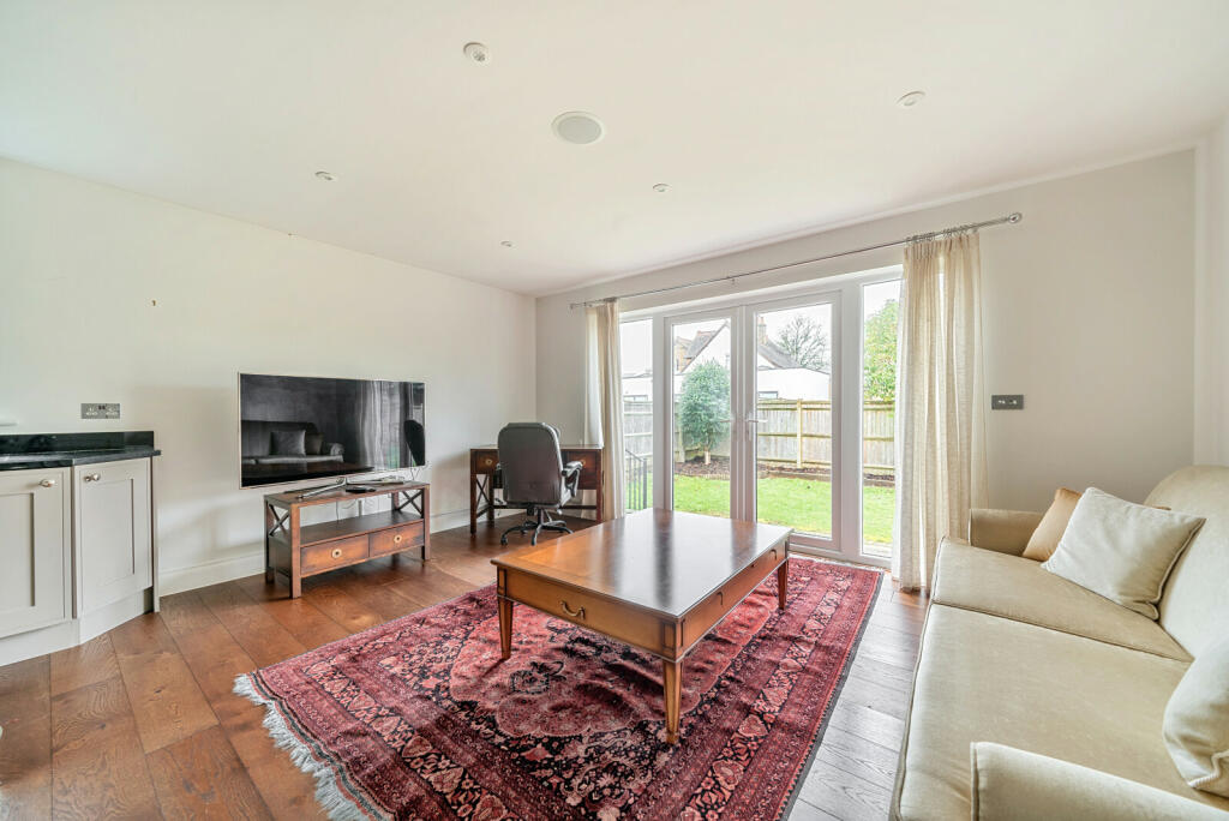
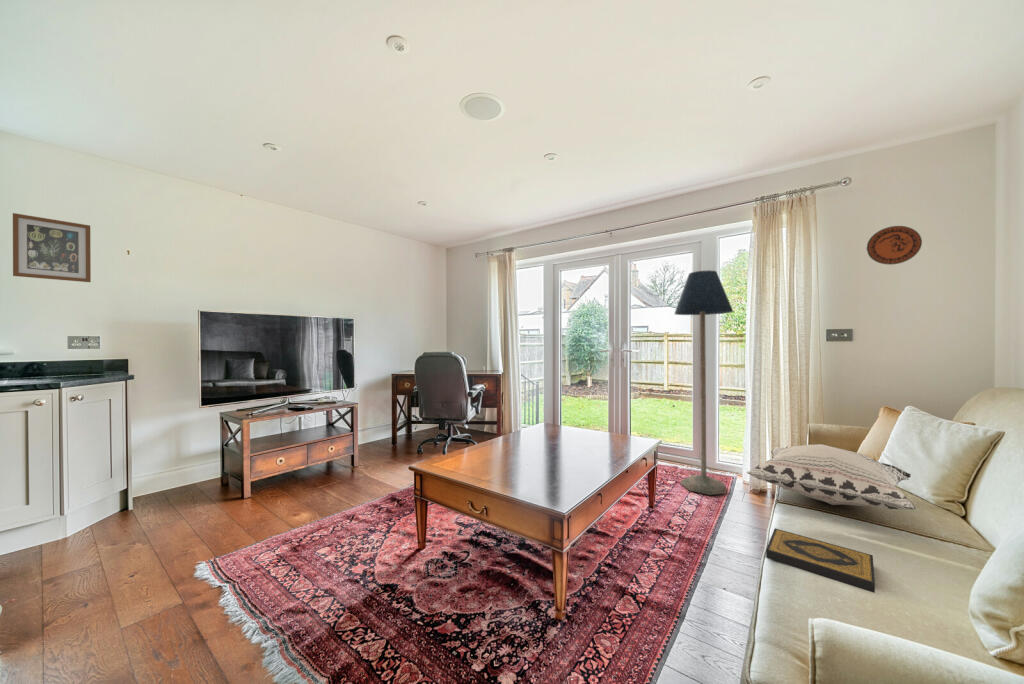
+ decorative pillow [746,443,917,511]
+ decorative plate [866,225,923,266]
+ wall art [12,212,92,283]
+ floor lamp [673,269,734,496]
+ hardback book [765,528,876,594]
